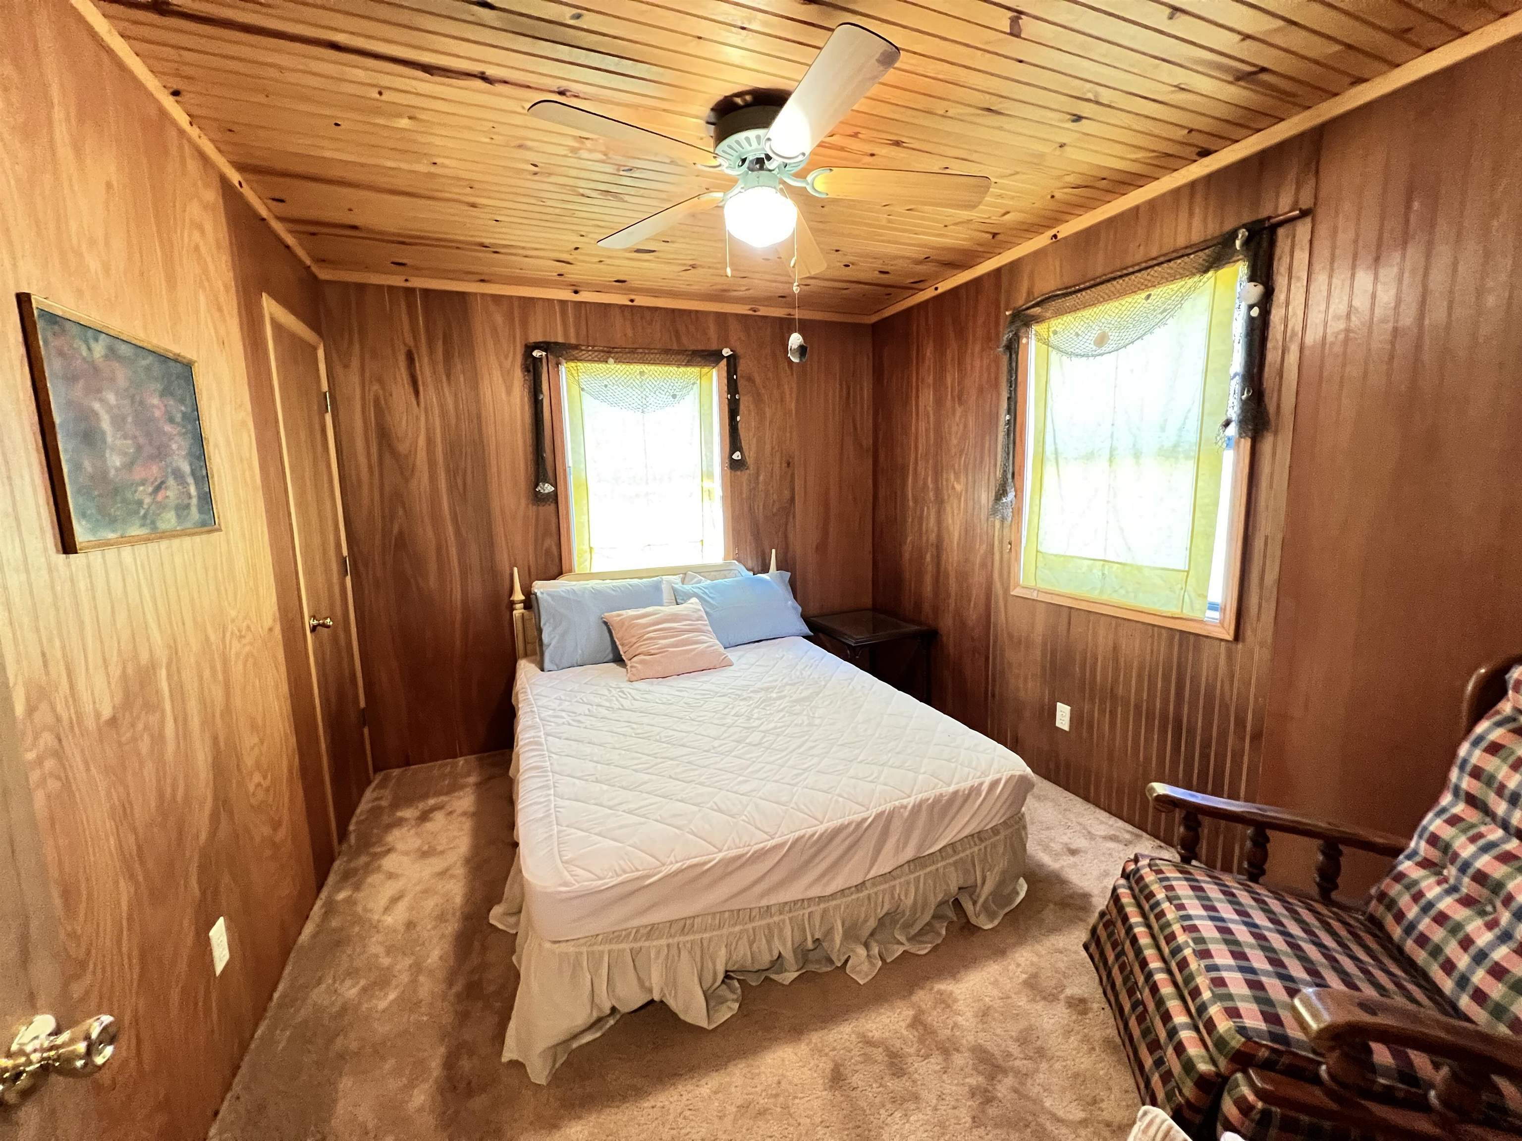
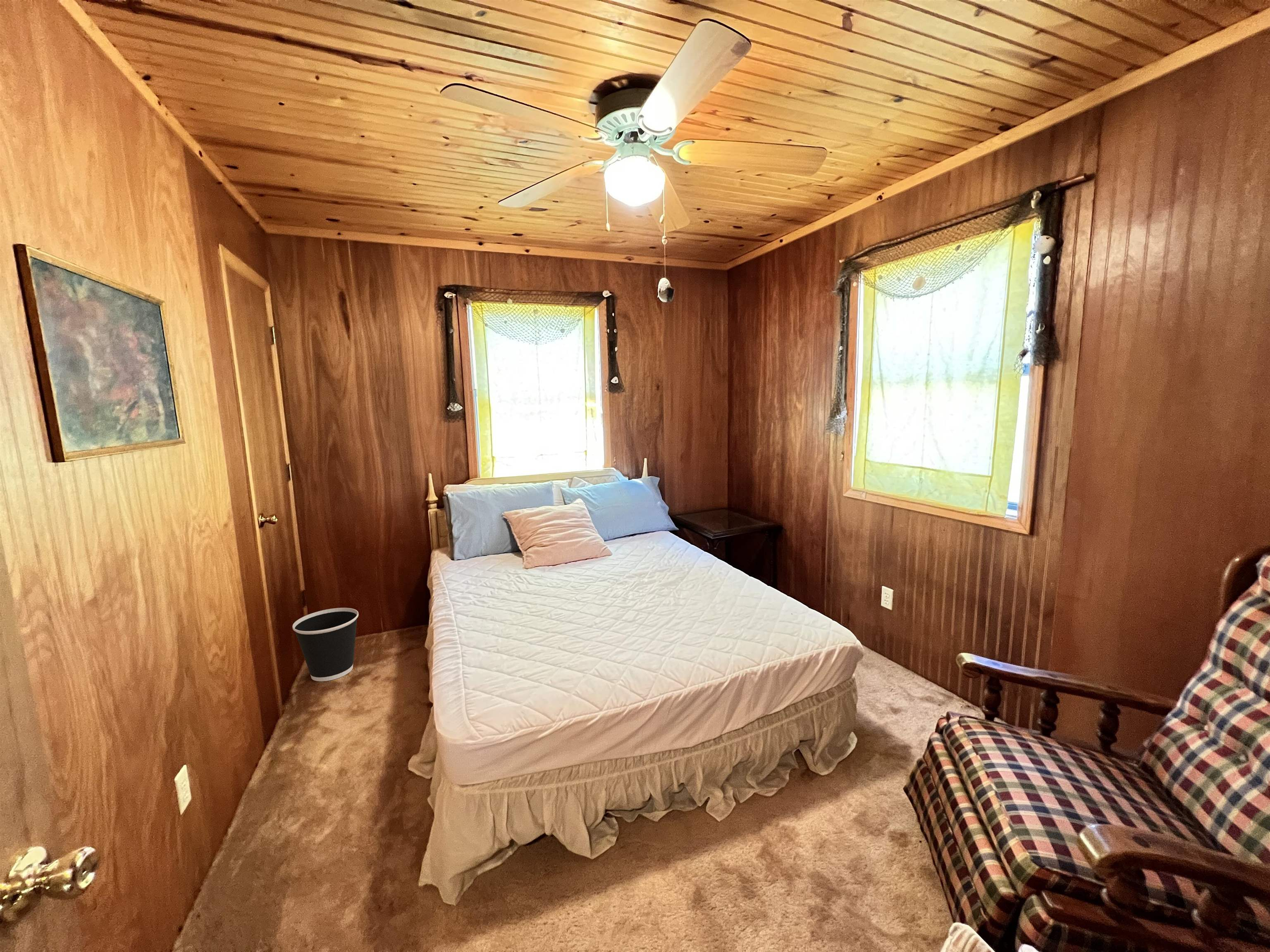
+ wastebasket [292,607,359,682]
